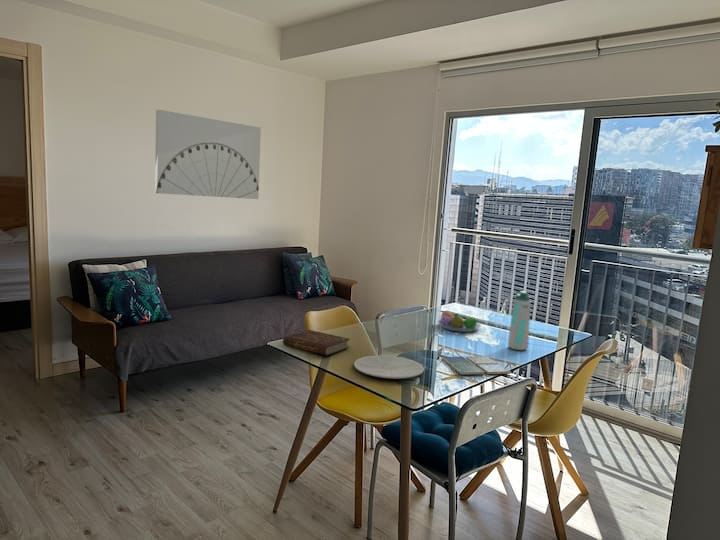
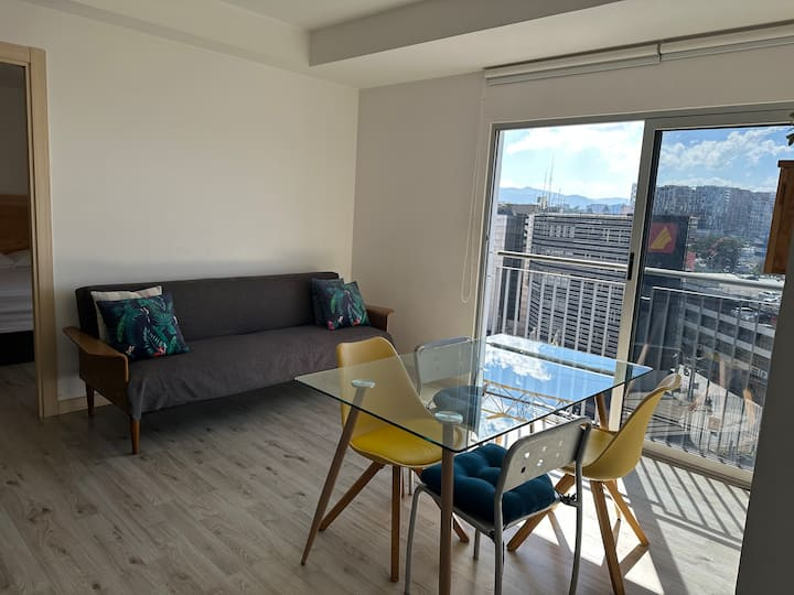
- drink coaster [440,355,512,375]
- plate [353,354,425,380]
- water bottle [507,290,532,351]
- book [282,329,351,357]
- wall art [154,109,262,200]
- fruit bowl [437,310,482,333]
